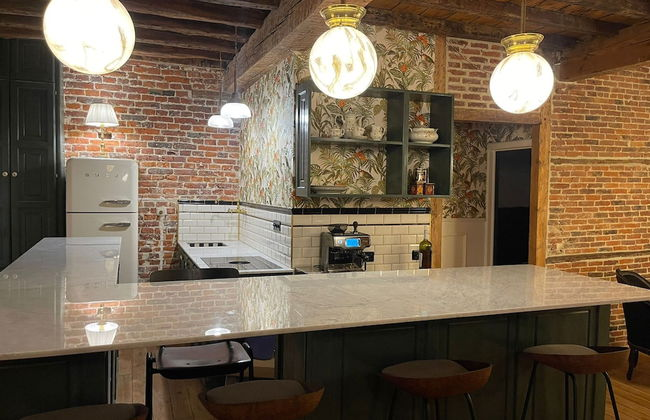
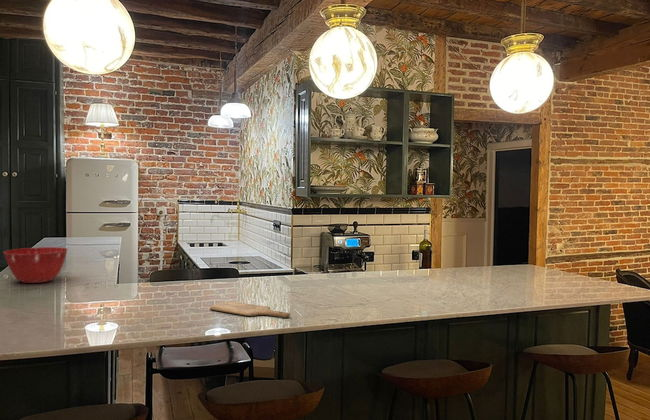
+ cutting board [209,301,291,319]
+ mixing bowl [2,246,69,284]
